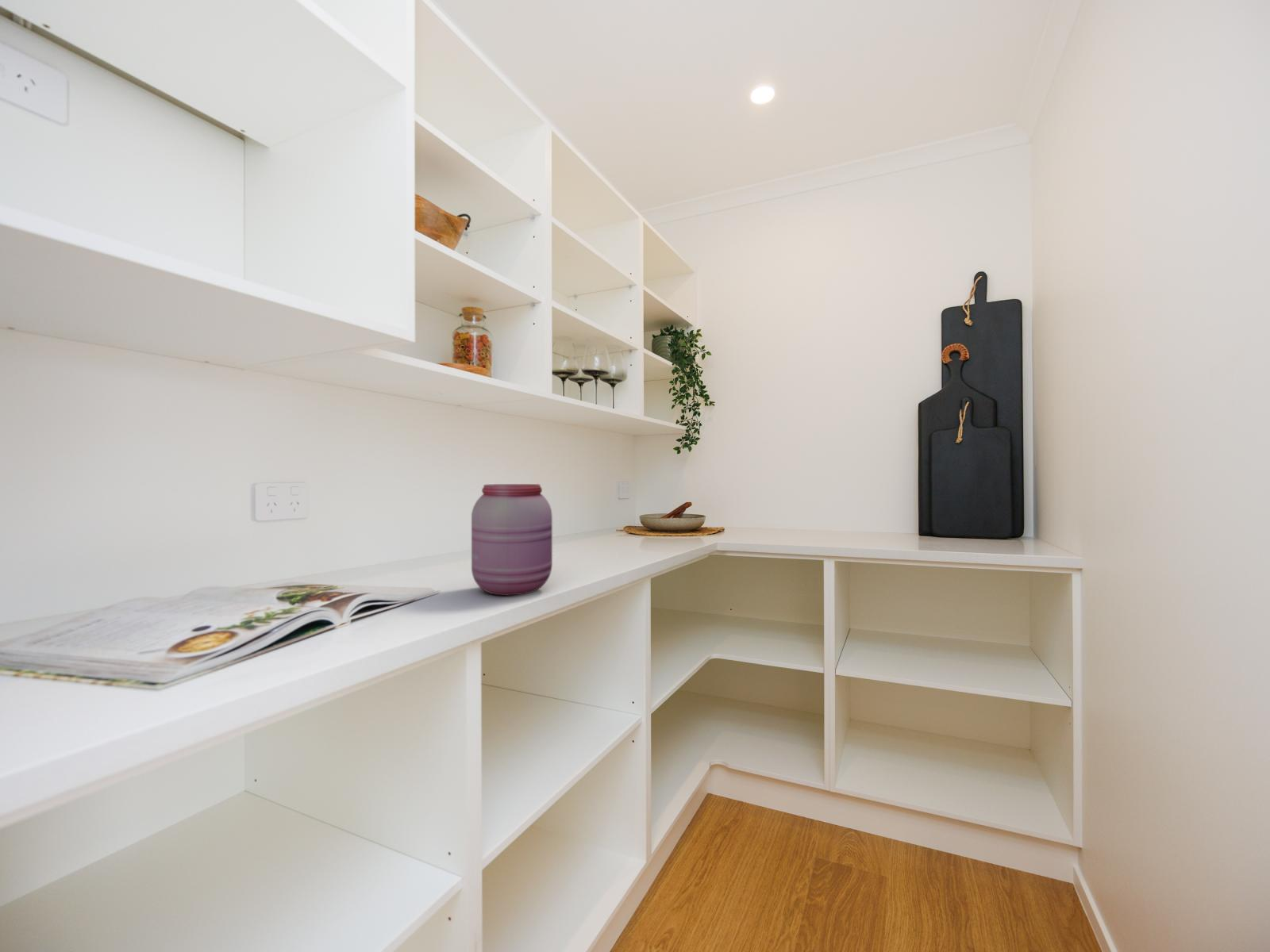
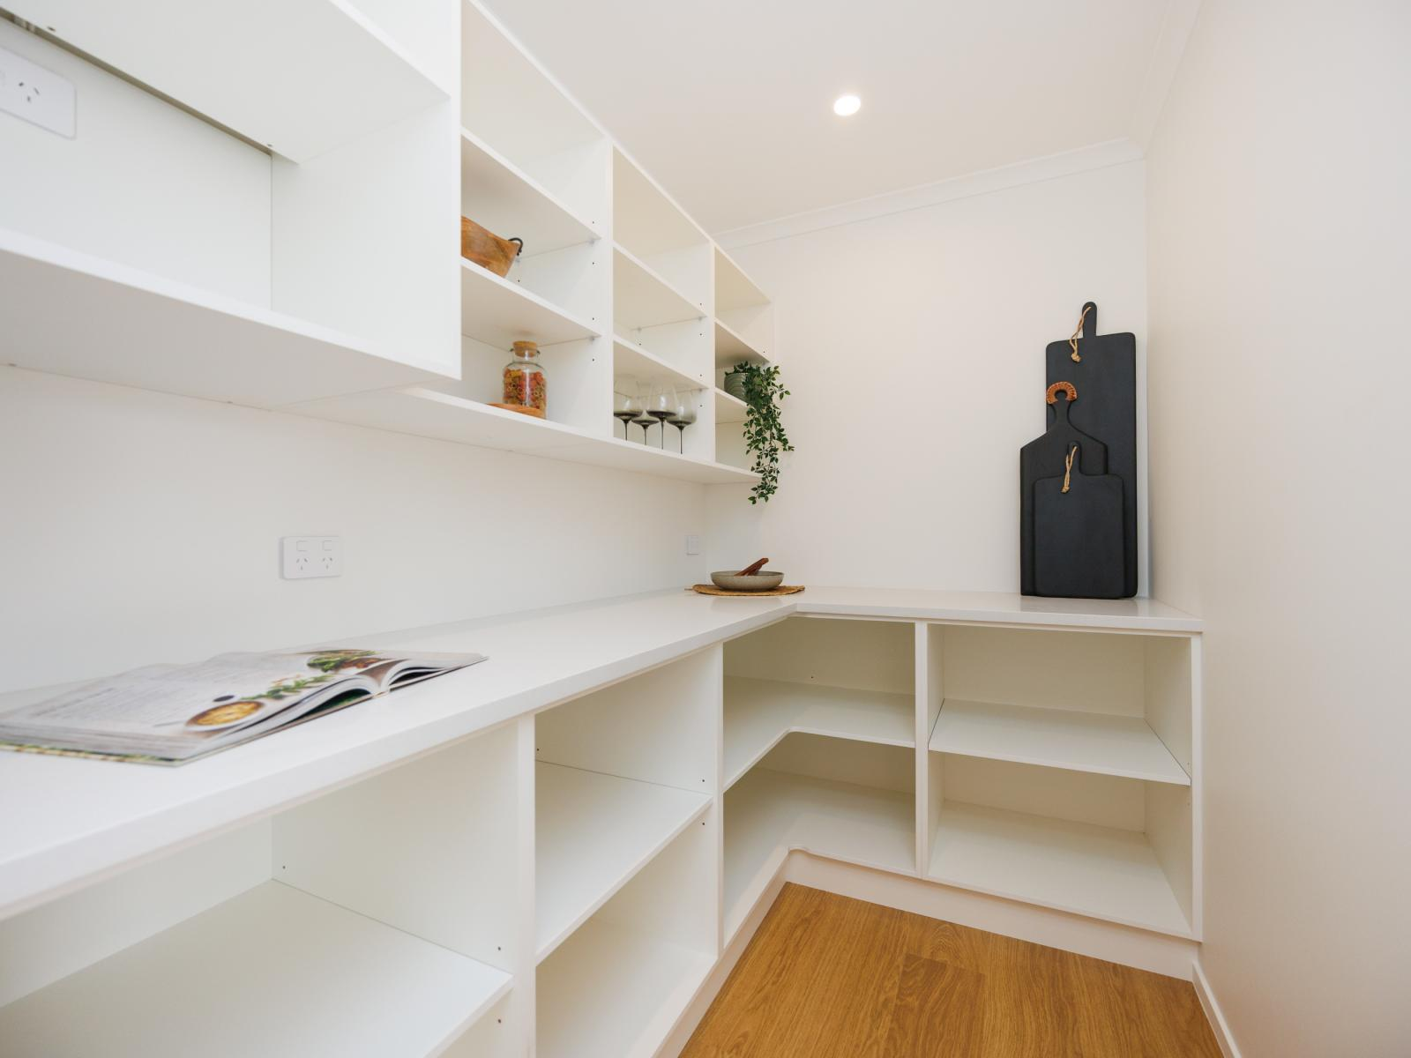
- jar [471,483,553,597]
